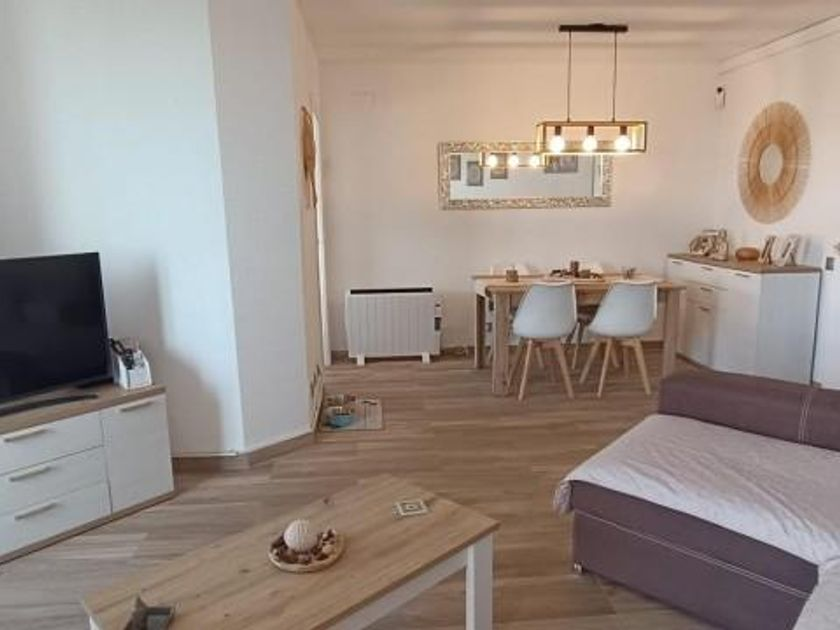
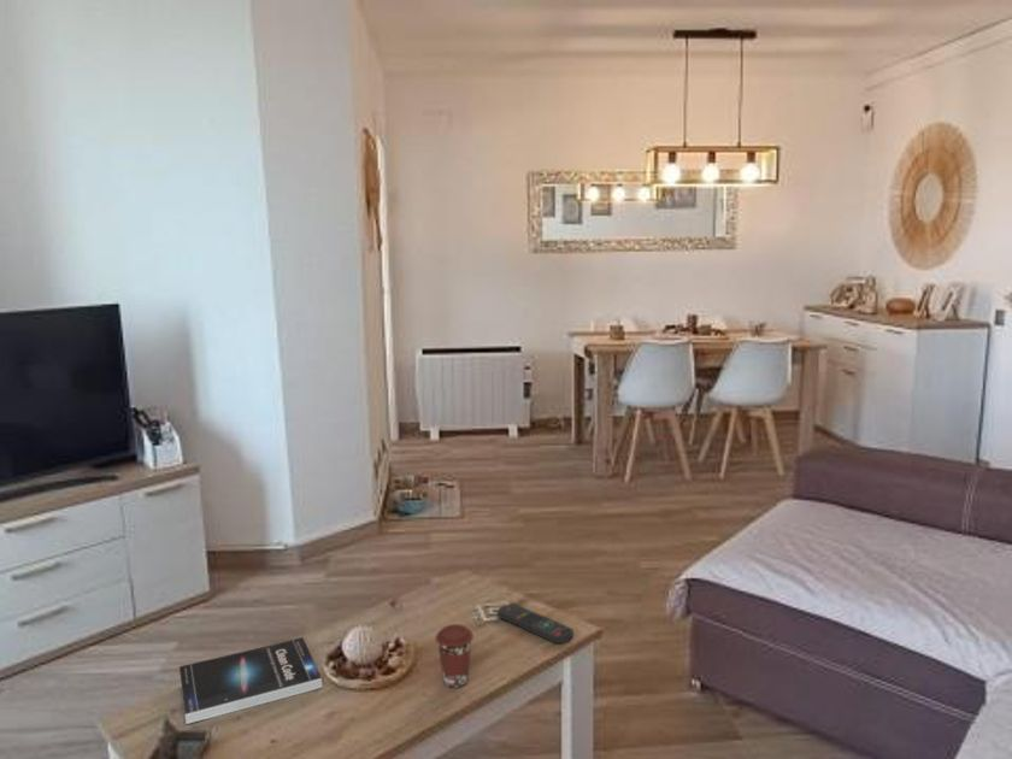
+ remote control [496,602,575,645]
+ book [178,636,323,725]
+ coffee cup [435,623,475,689]
